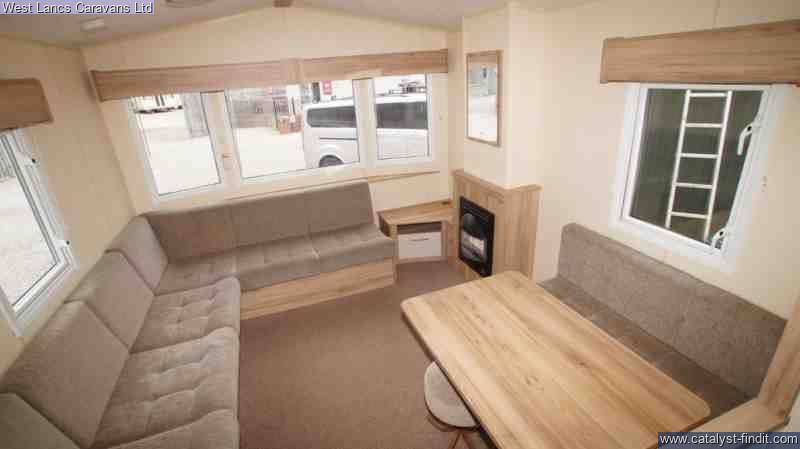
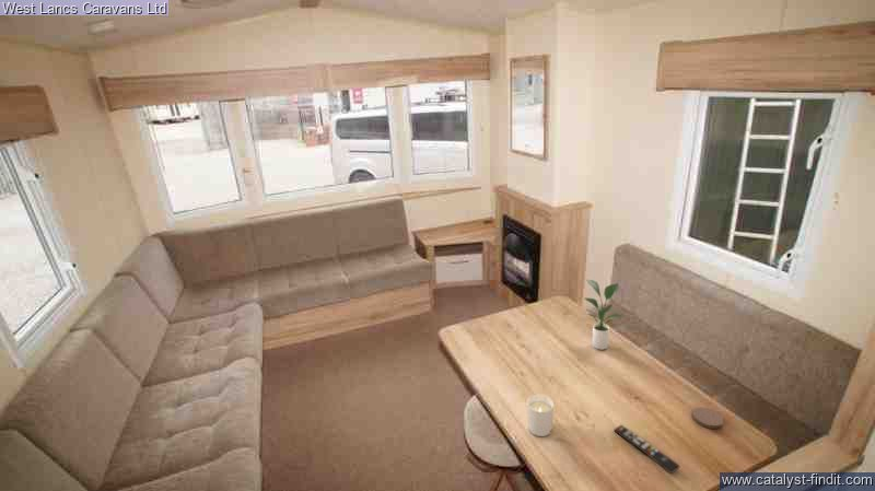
+ coaster [691,406,724,430]
+ potted plant [583,279,625,351]
+ remote control [612,424,680,475]
+ candle holder [526,394,555,437]
